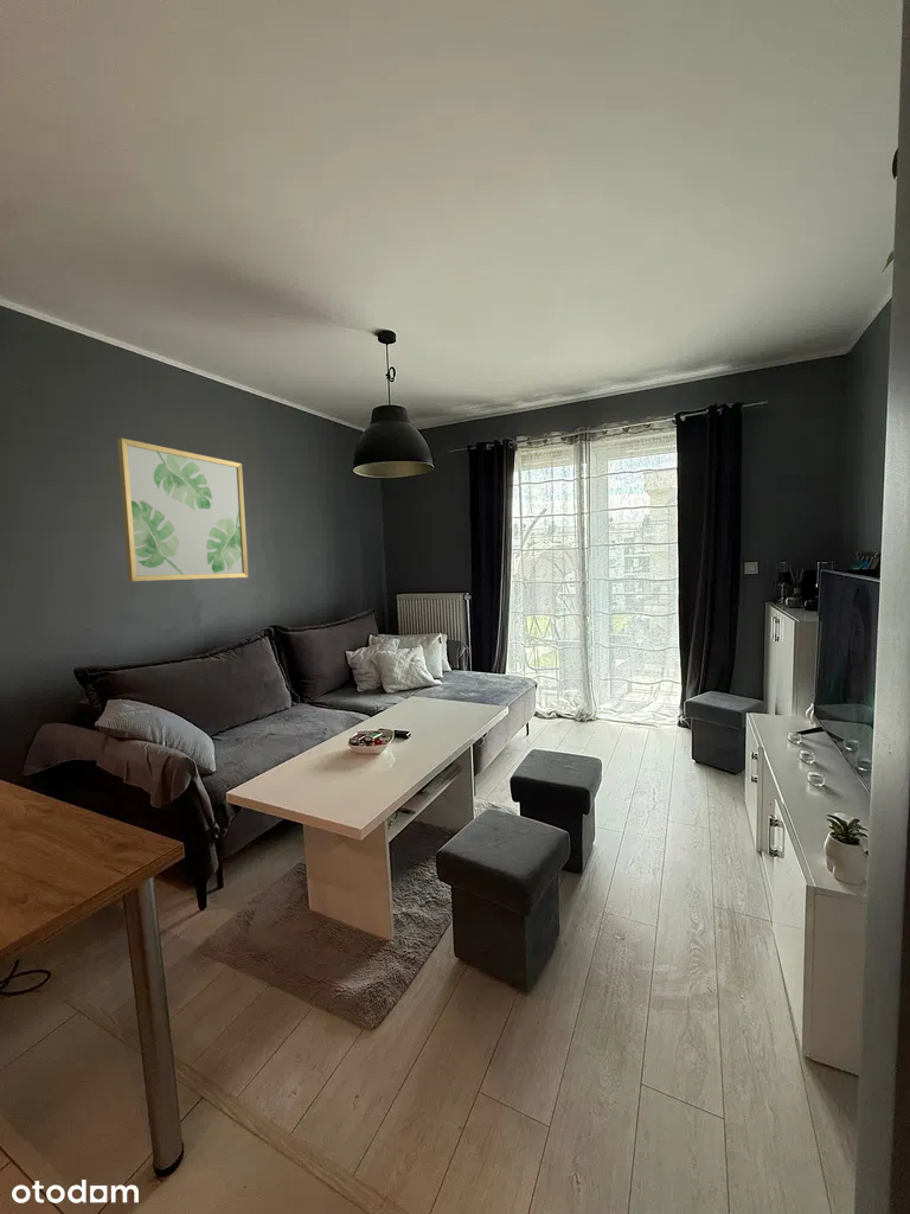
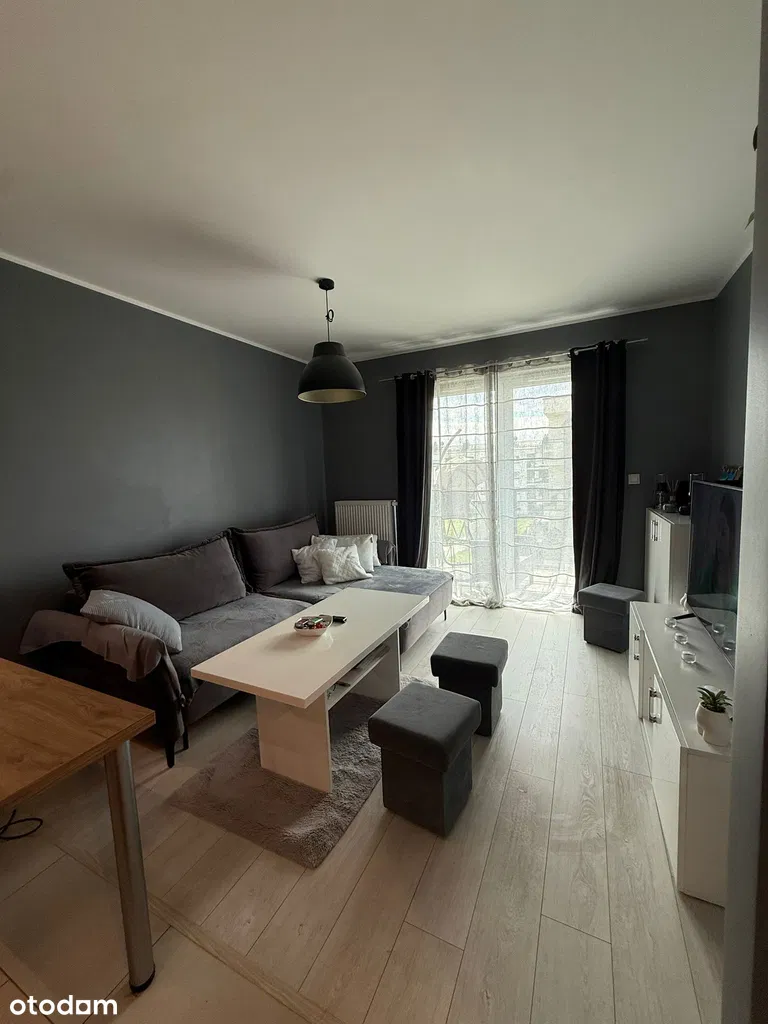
- wall art [116,437,249,582]
